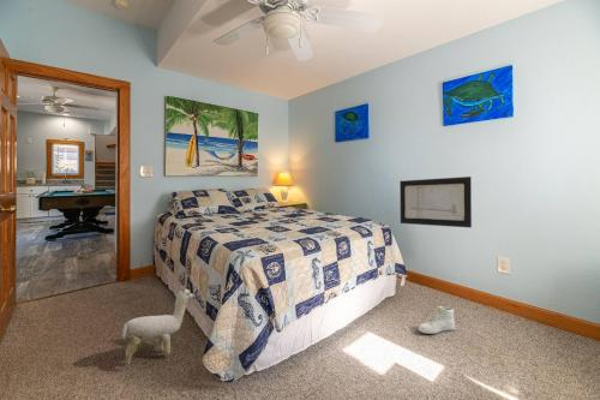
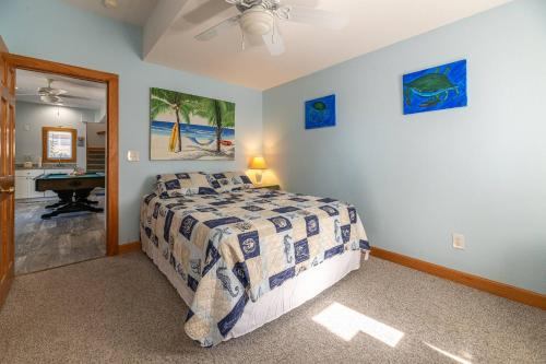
- sneaker [418,305,456,335]
- wall art [398,175,473,228]
- plush toy [120,285,194,365]
